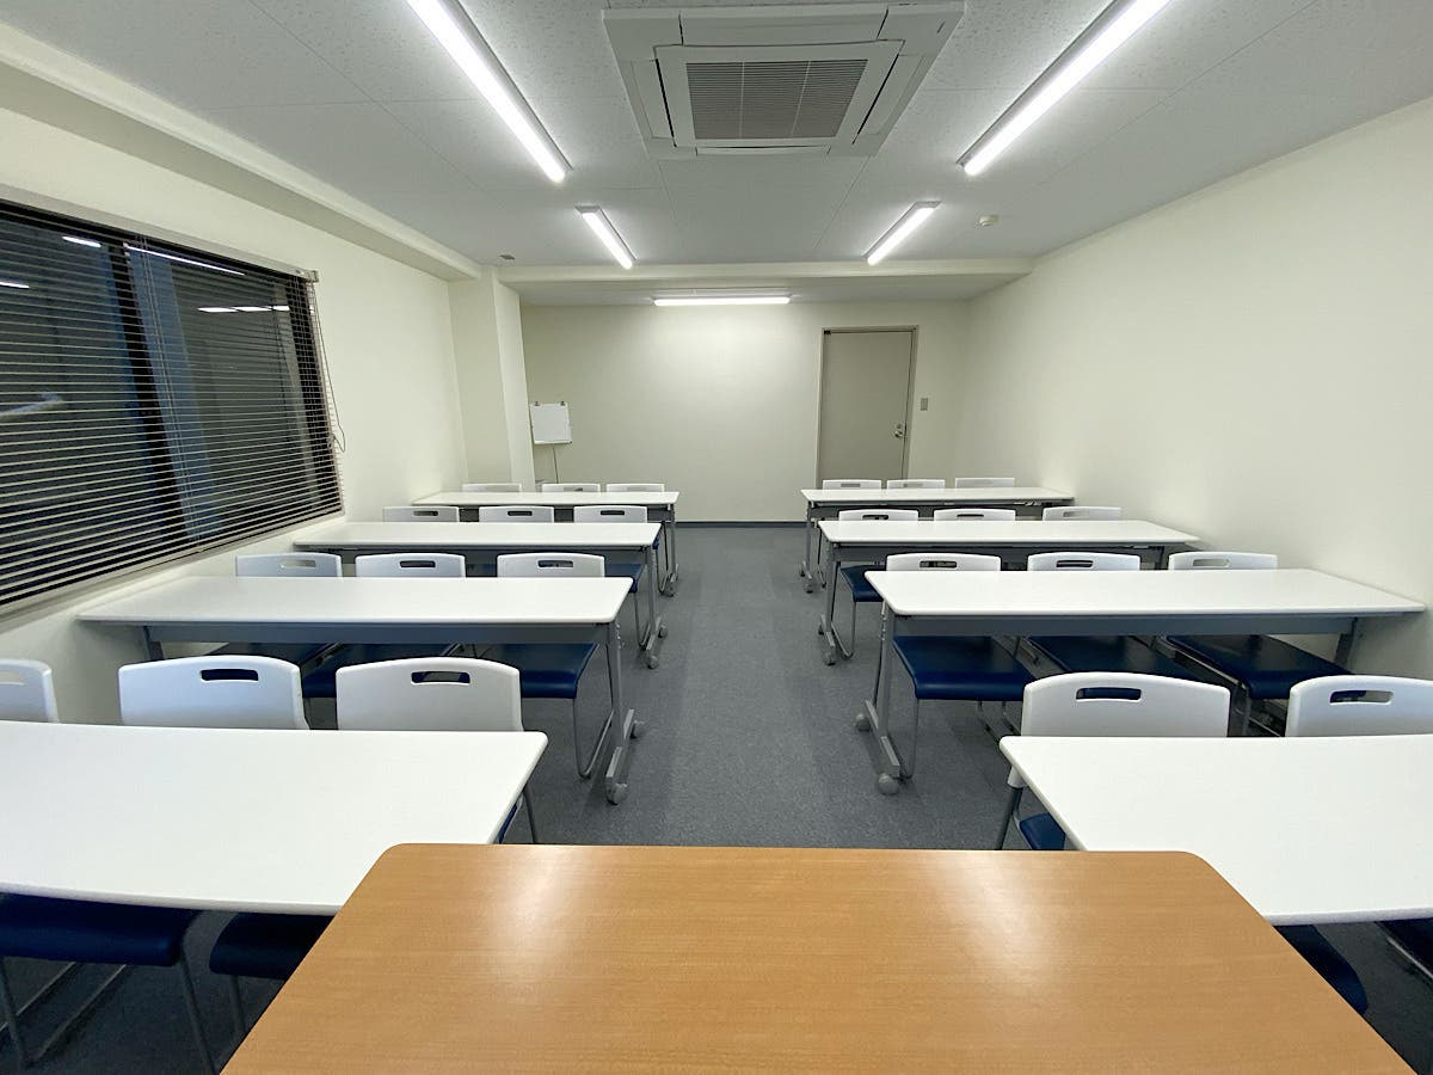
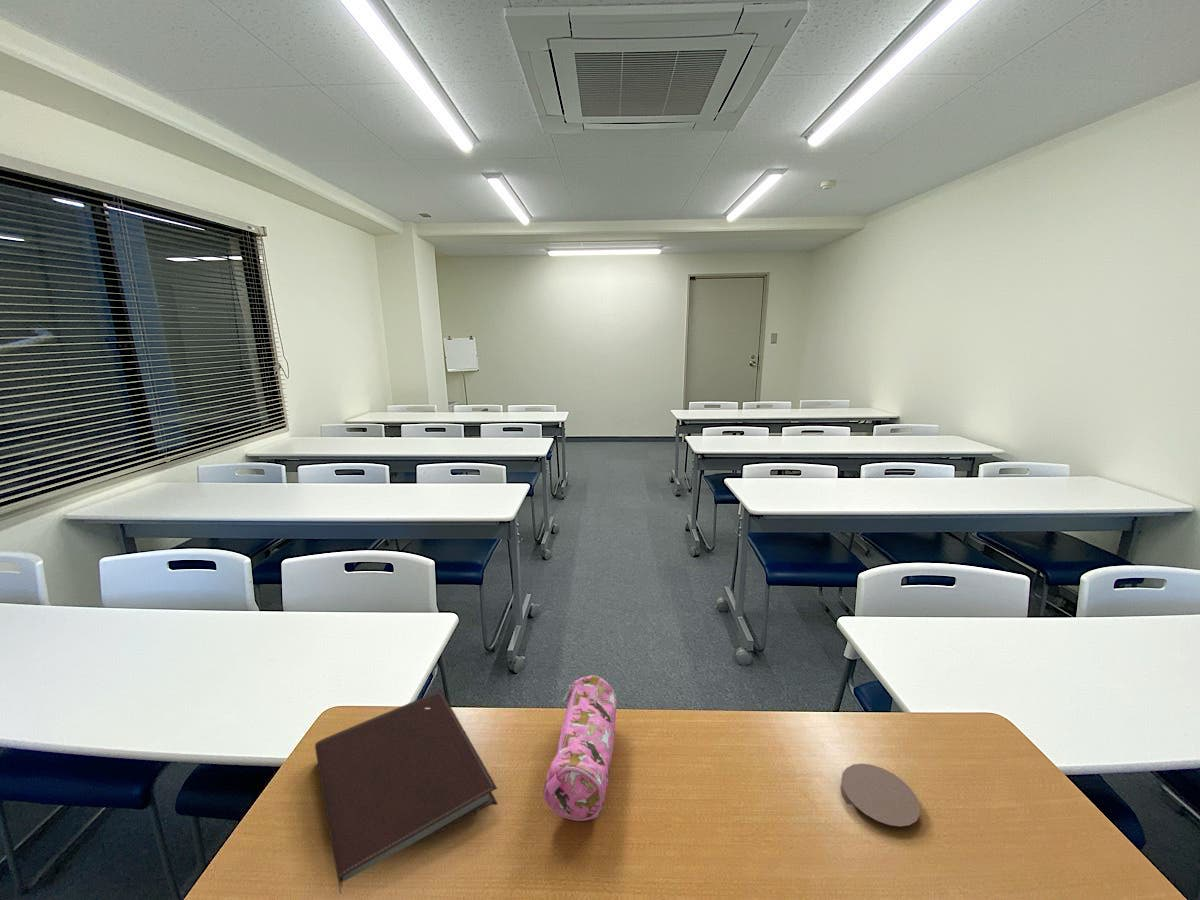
+ pencil case [542,674,618,822]
+ notebook [314,689,499,894]
+ coaster [840,763,921,828]
